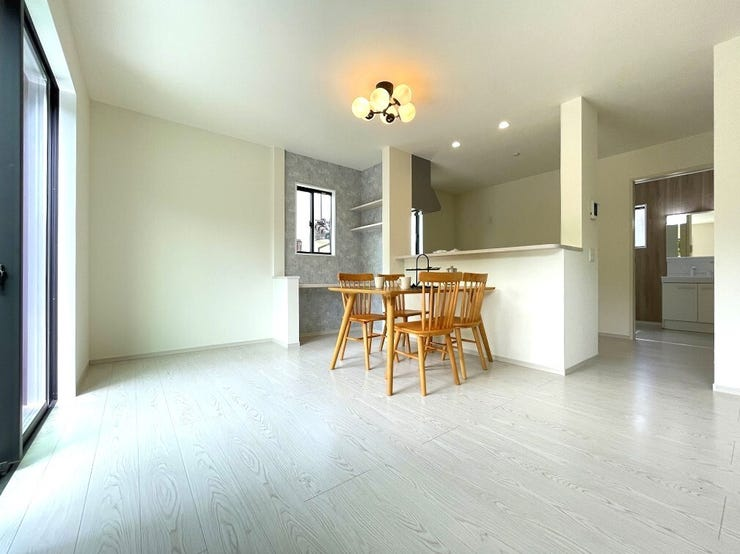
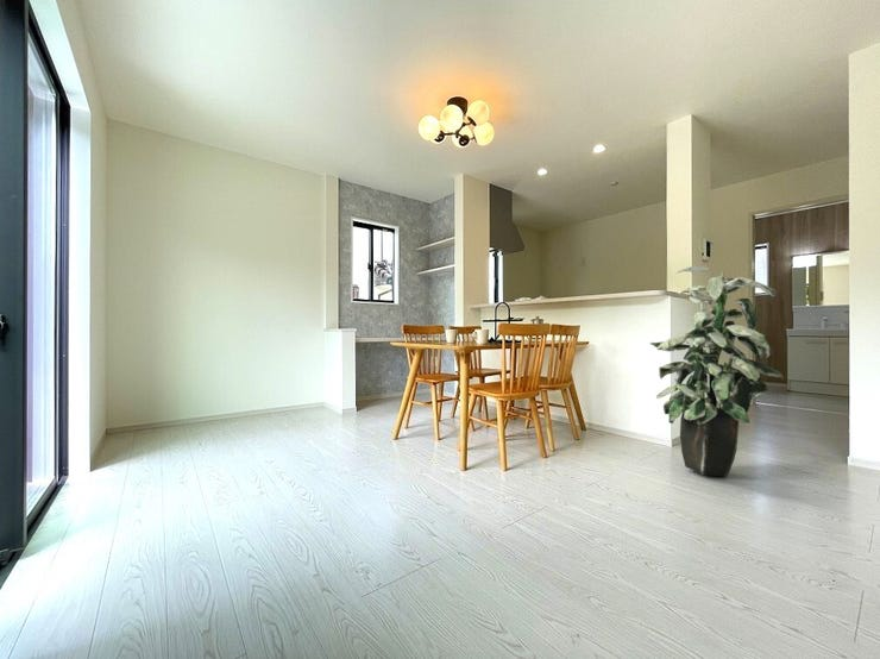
+ indoor plant [649,265,785,478]
